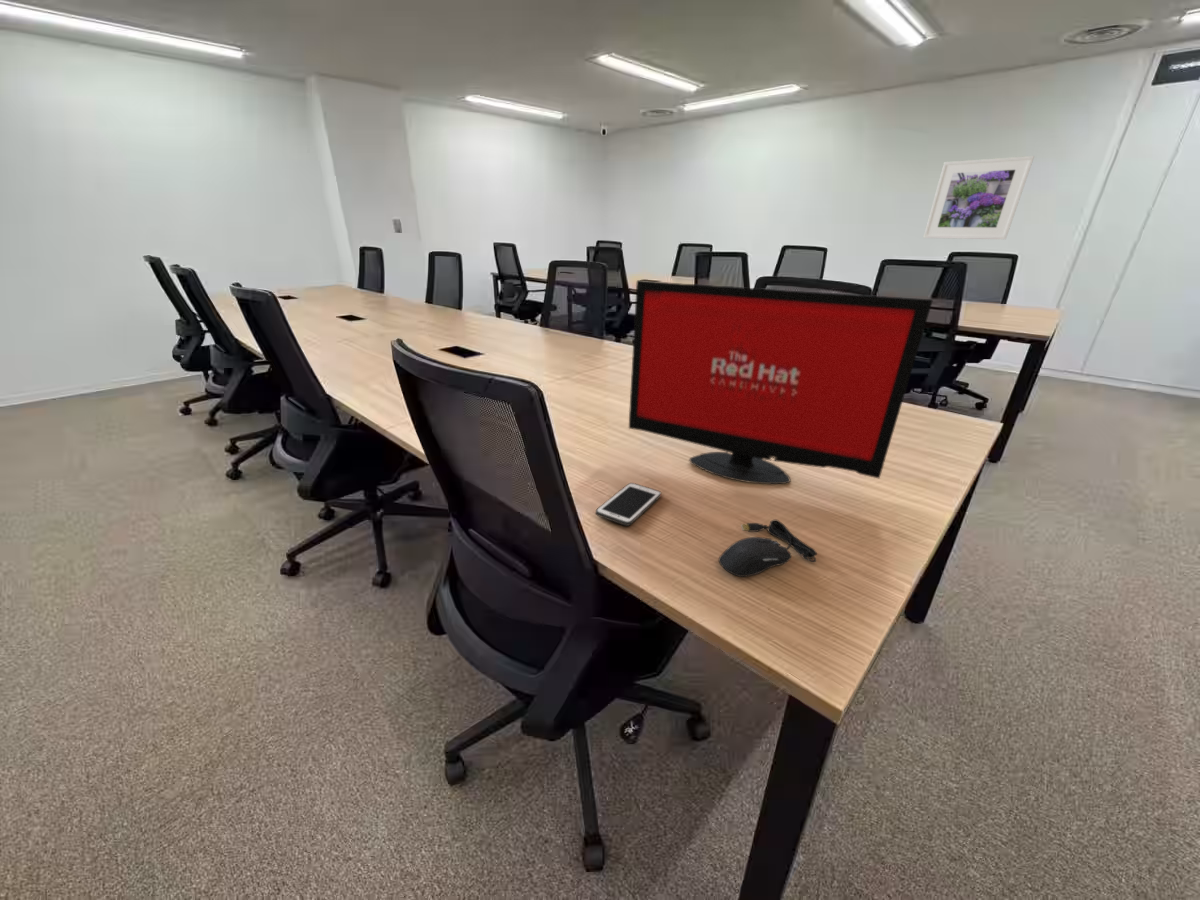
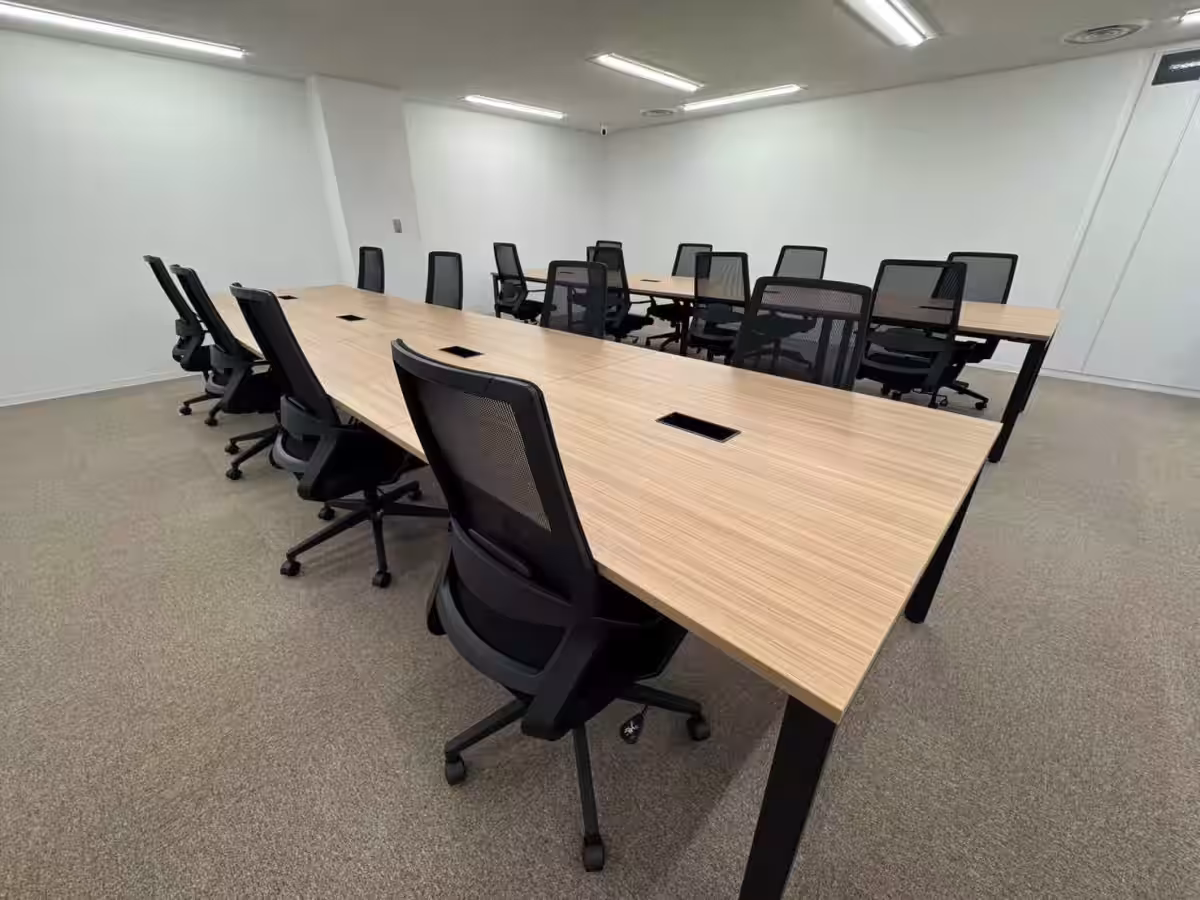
- computer monitor [628,279,934,485]
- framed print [922,155,1035,240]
- computer mouse [718,519,818,578]
- cell phone [595,482,662,527]
